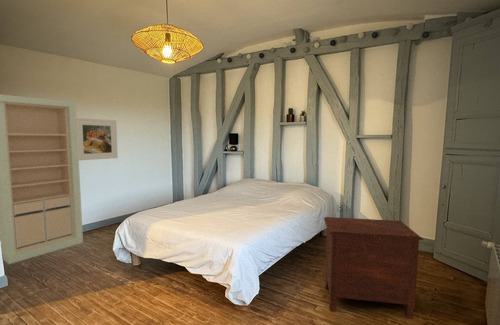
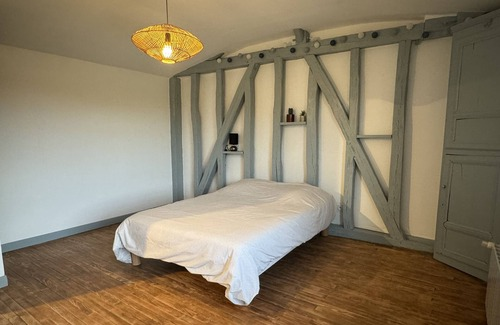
- nightstand [323,216,424,320]
- storage cabinet [0,93,84,265]
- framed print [76,117,119,161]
